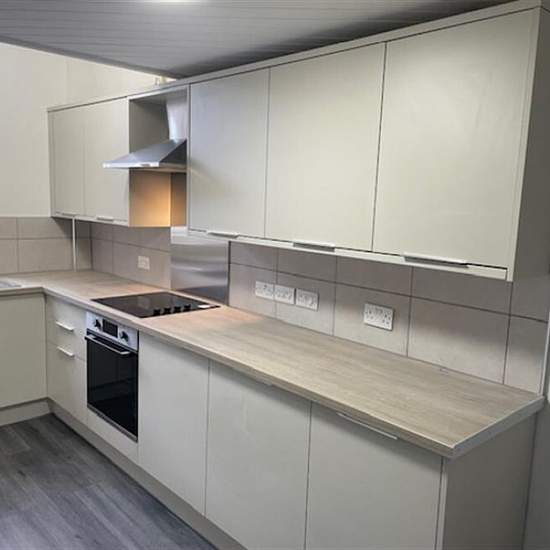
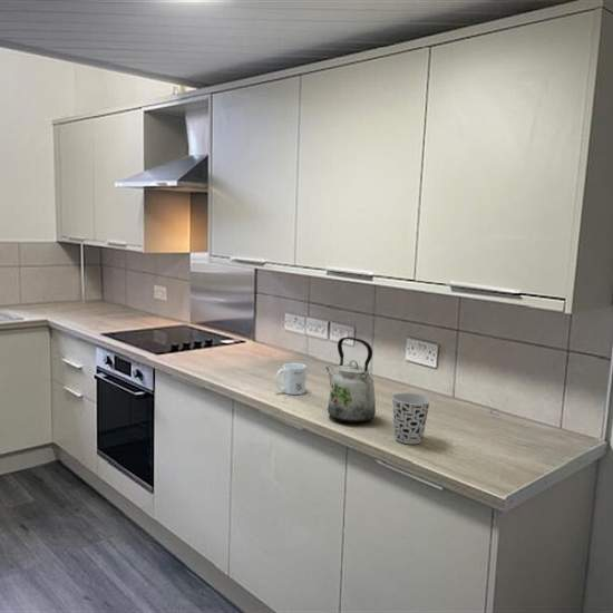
+ cup [391,392,431,445]
+ kettle [324,335,377,424]
+ mug [274,362,308,396]
